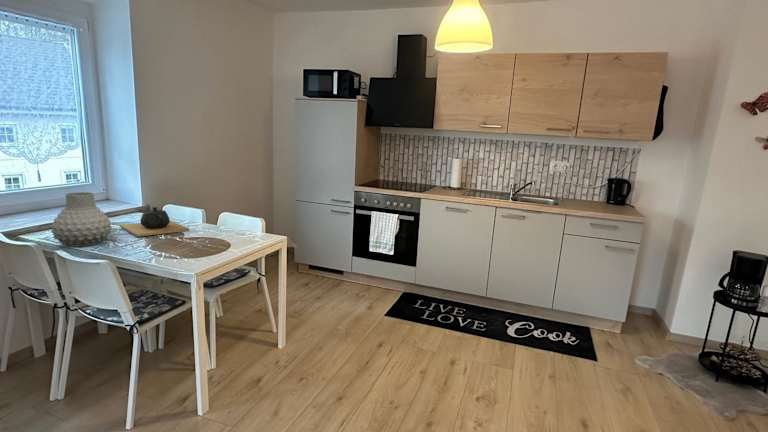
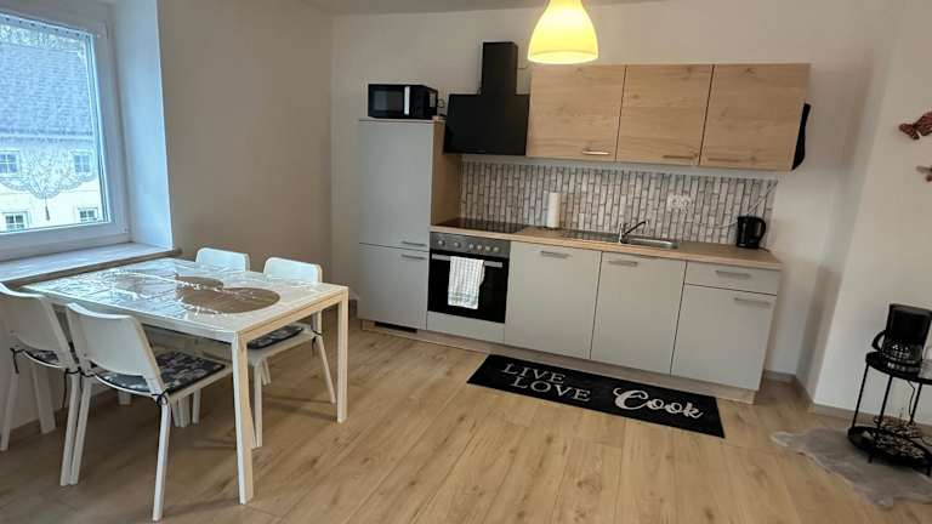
- vase [50,191,112,248]
- teapot [119,206,190,237]
